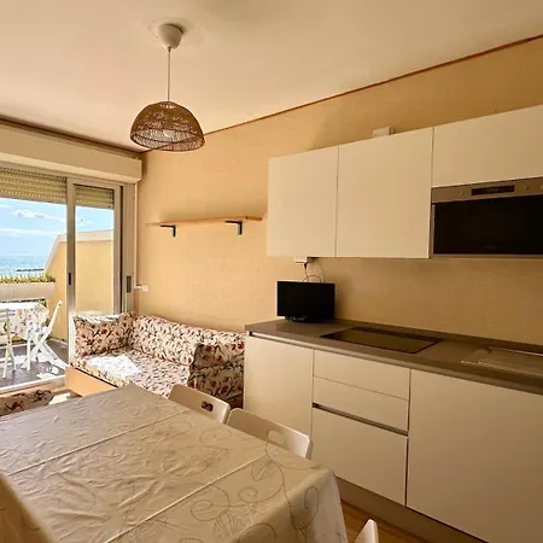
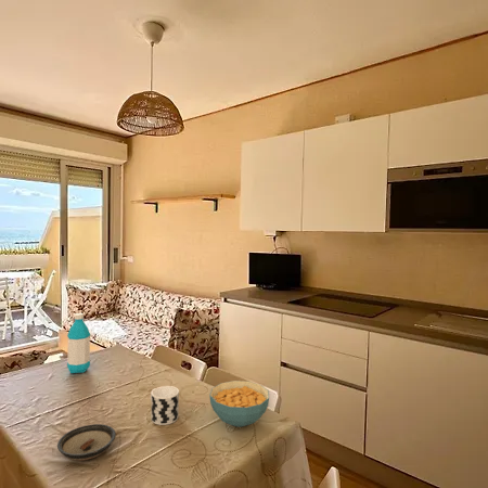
+ cup [150,385,180,426]
+ water bottle [66,312,91,374]
+ saucer [56,423,117,461]
+ cereal bowl [208,380,270,428]
